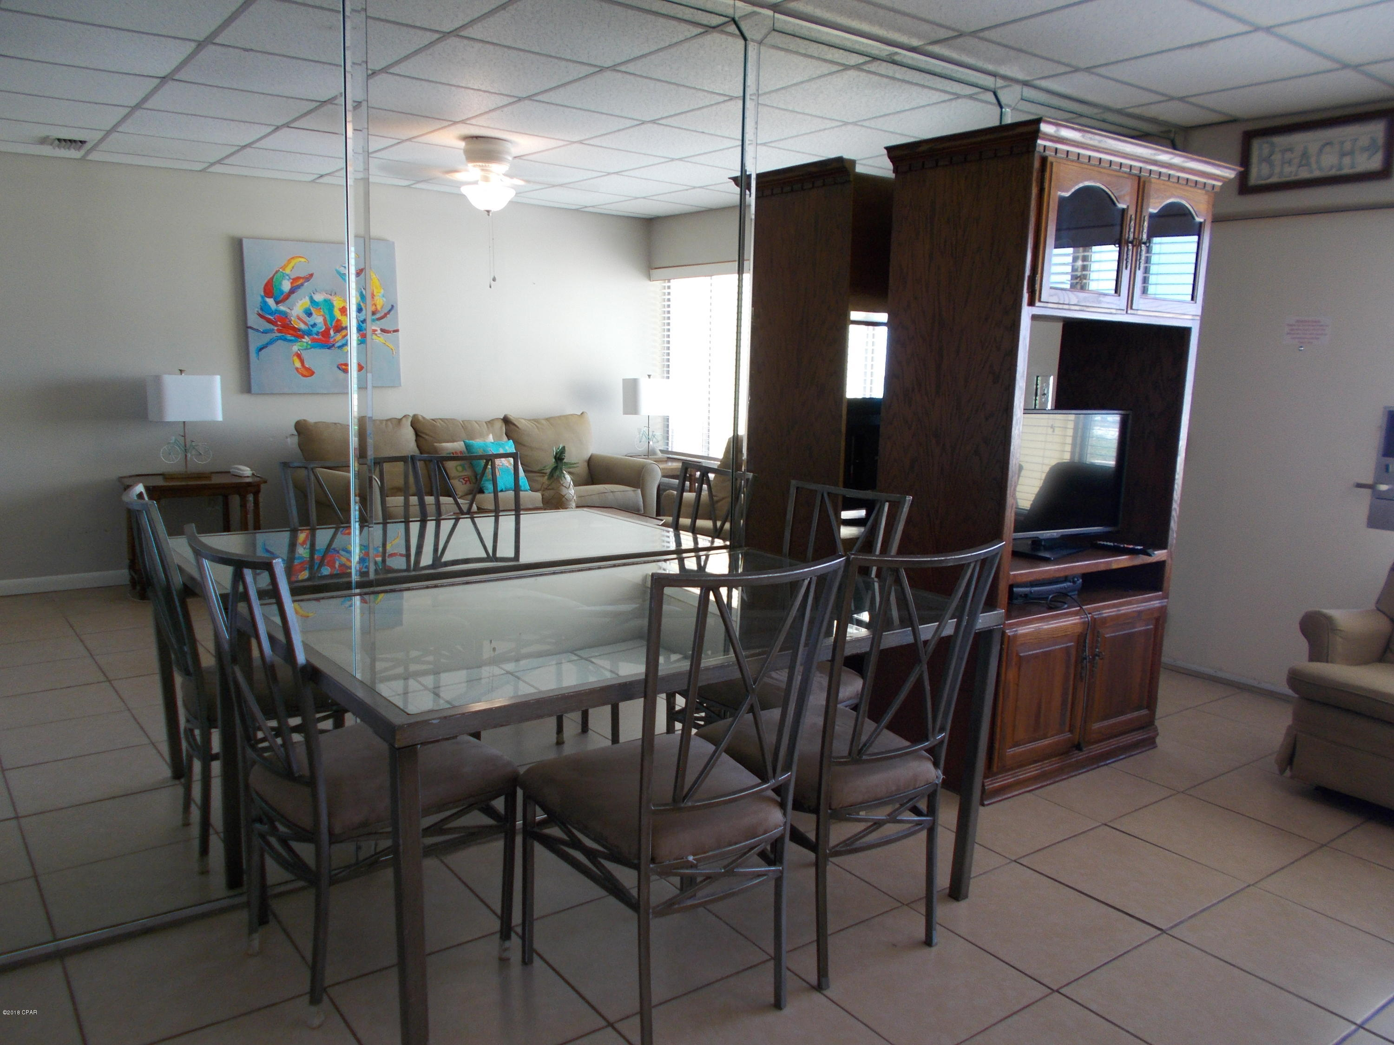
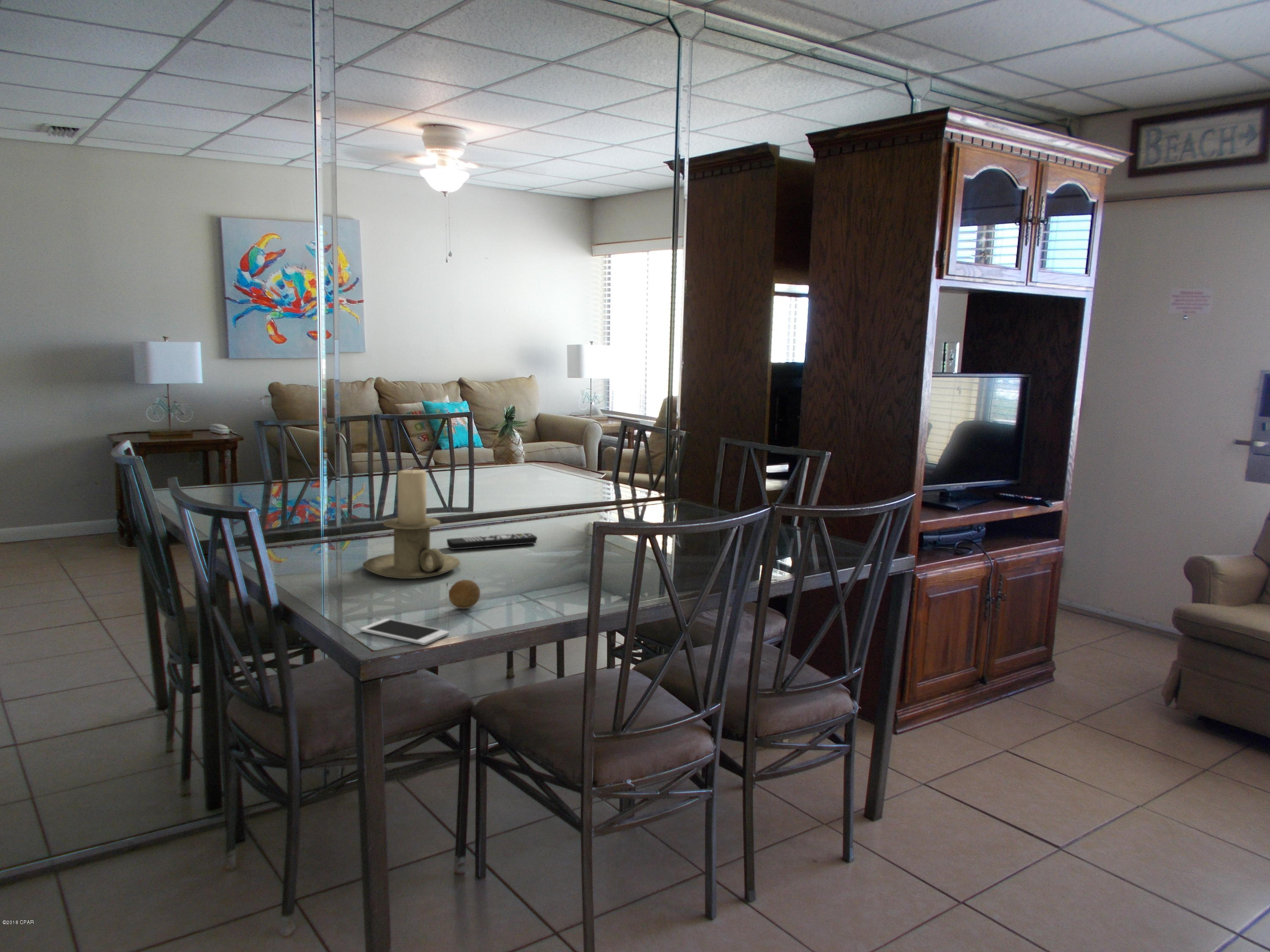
+ candle holder [362,469,461,579]
+ cell phone [359,618,450,646]
+ fruit [448,579,481,609]
+ remote control [446,533,538,550]
